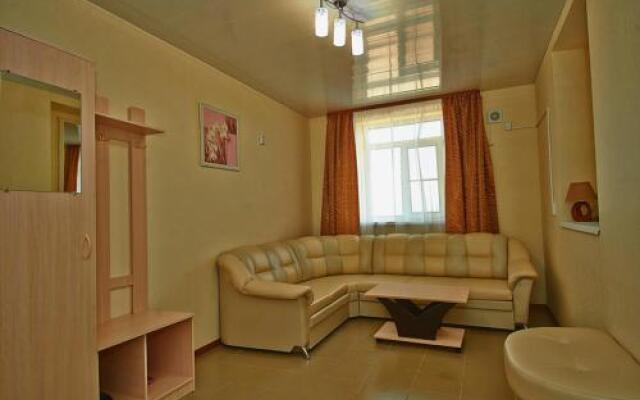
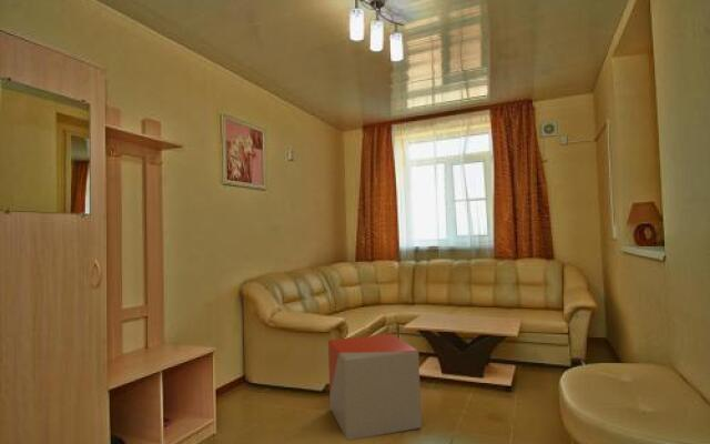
+ stool [327,333,423,442]
